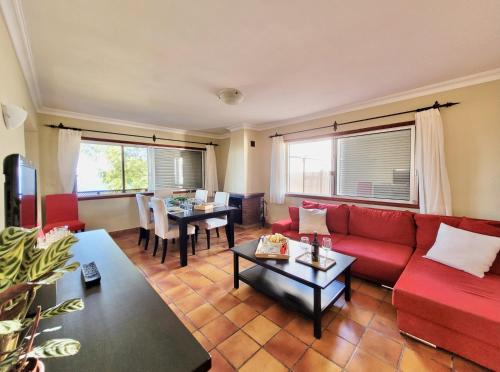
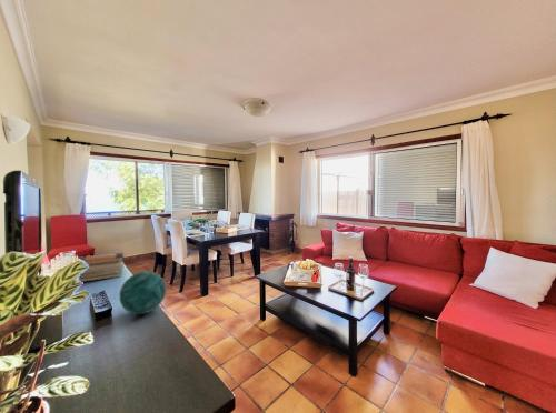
+ book stack [78,252,126,283]
+ decorative orb [118,271,167,315]
